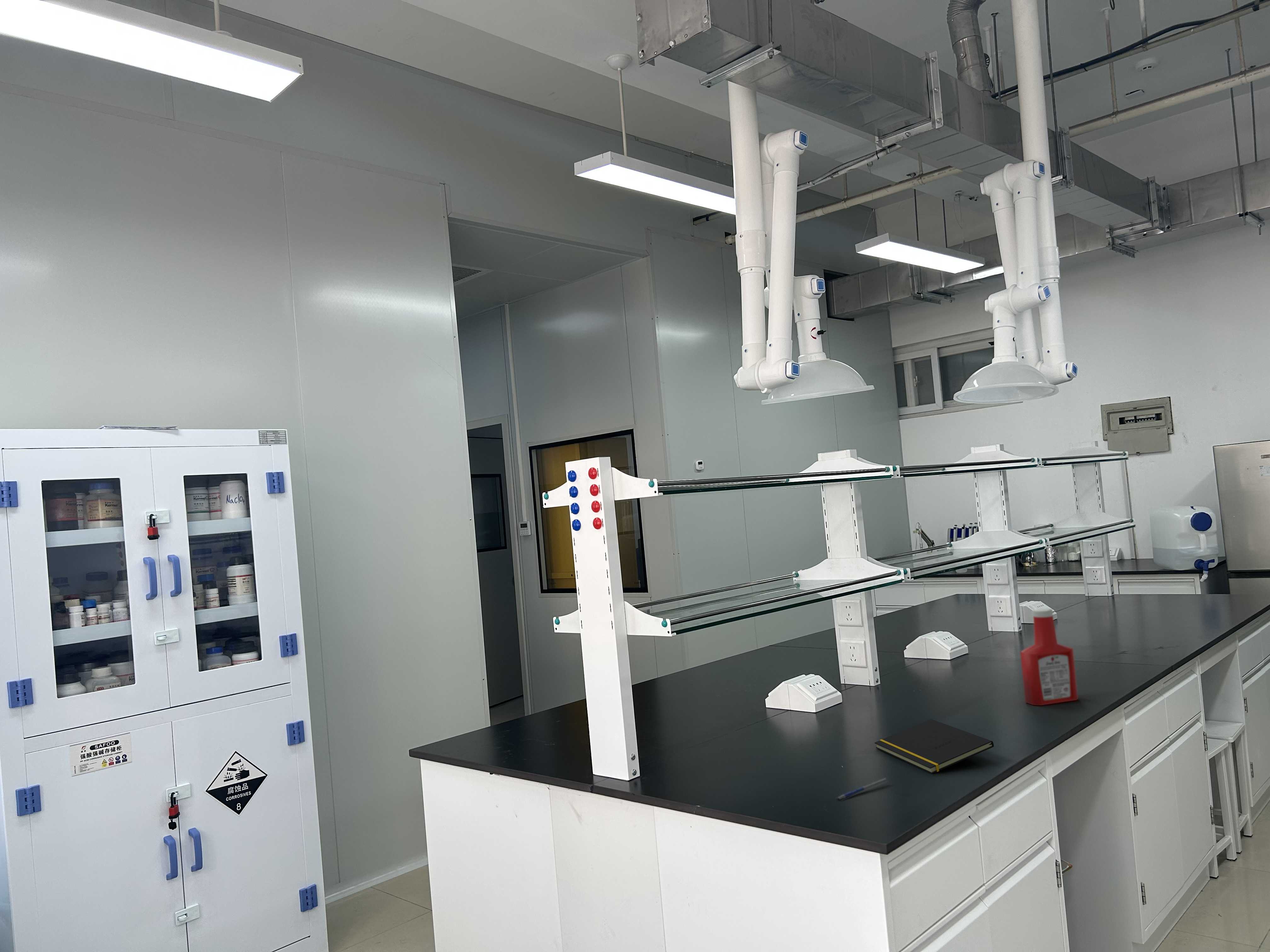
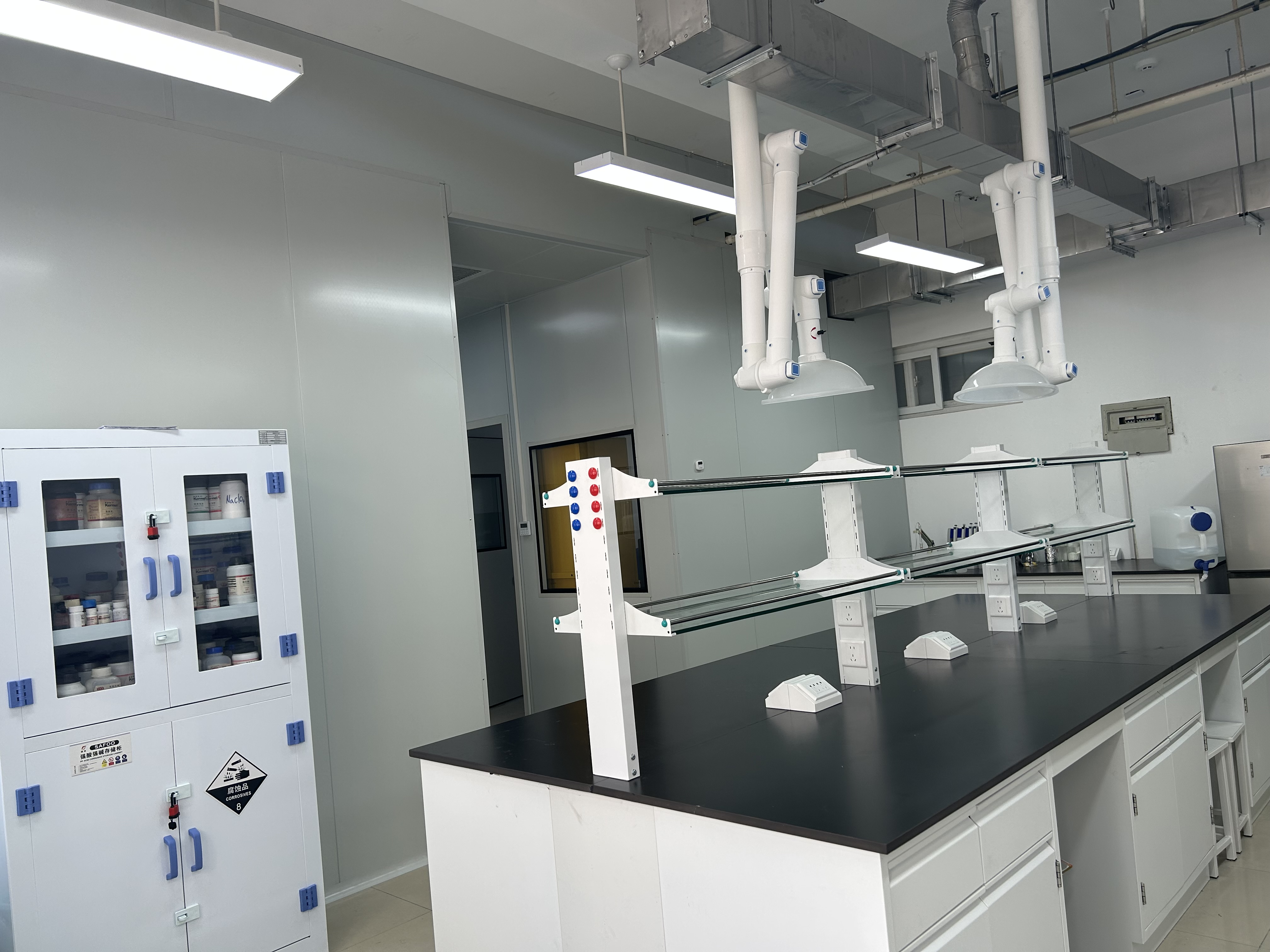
- pen [835,778,889,801]
- soap bottle [1020,608,1078,706]
- notepad [874,719,994,774]
